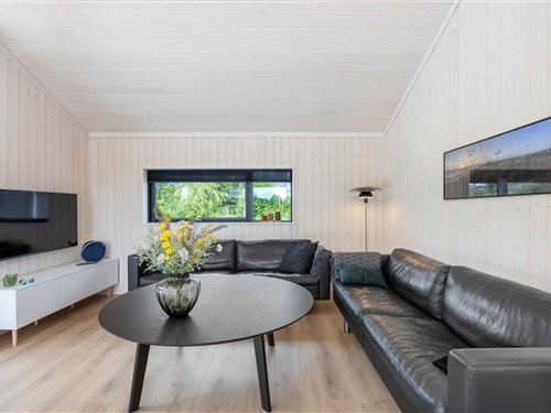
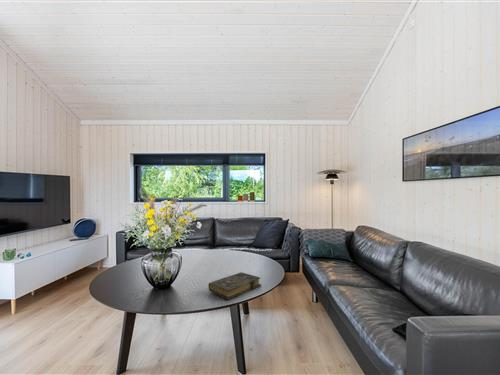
+ book [207,271,262,300]
